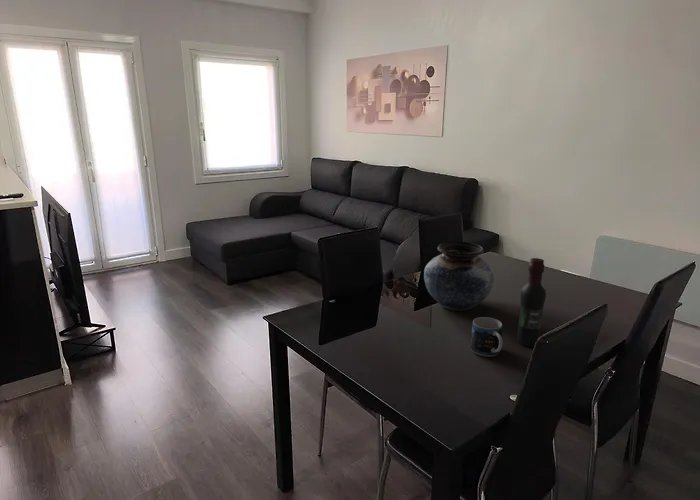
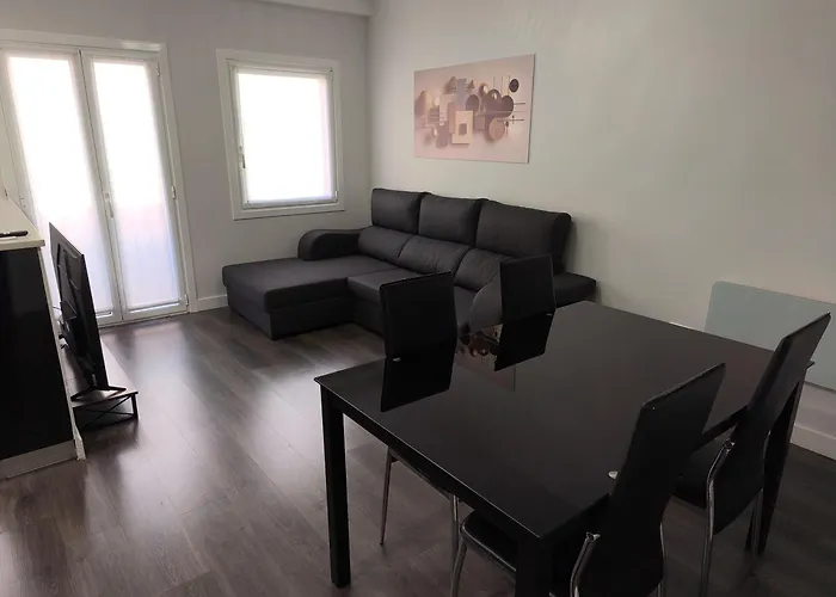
- wine bottle [516,257,547,348]
- vase [423,241,495,312]
- mug [470,316,503,358]
